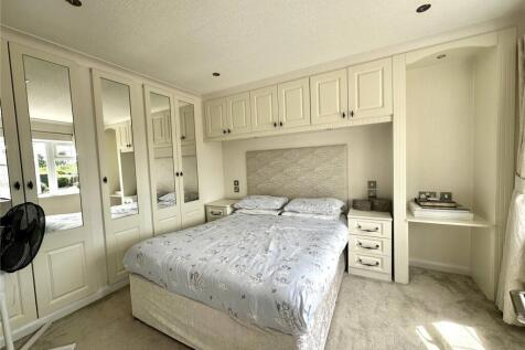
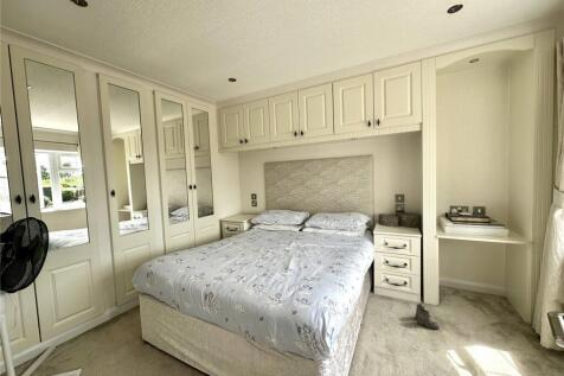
+ boots [414,302,440,331]
